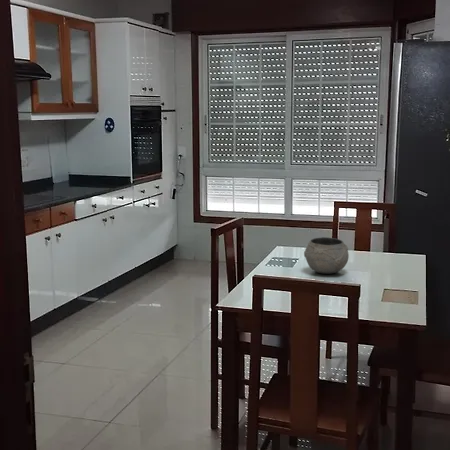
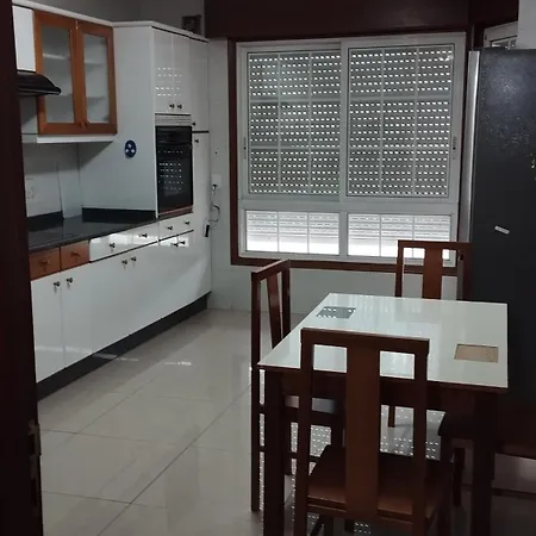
- bowl [303,236,350,275]
